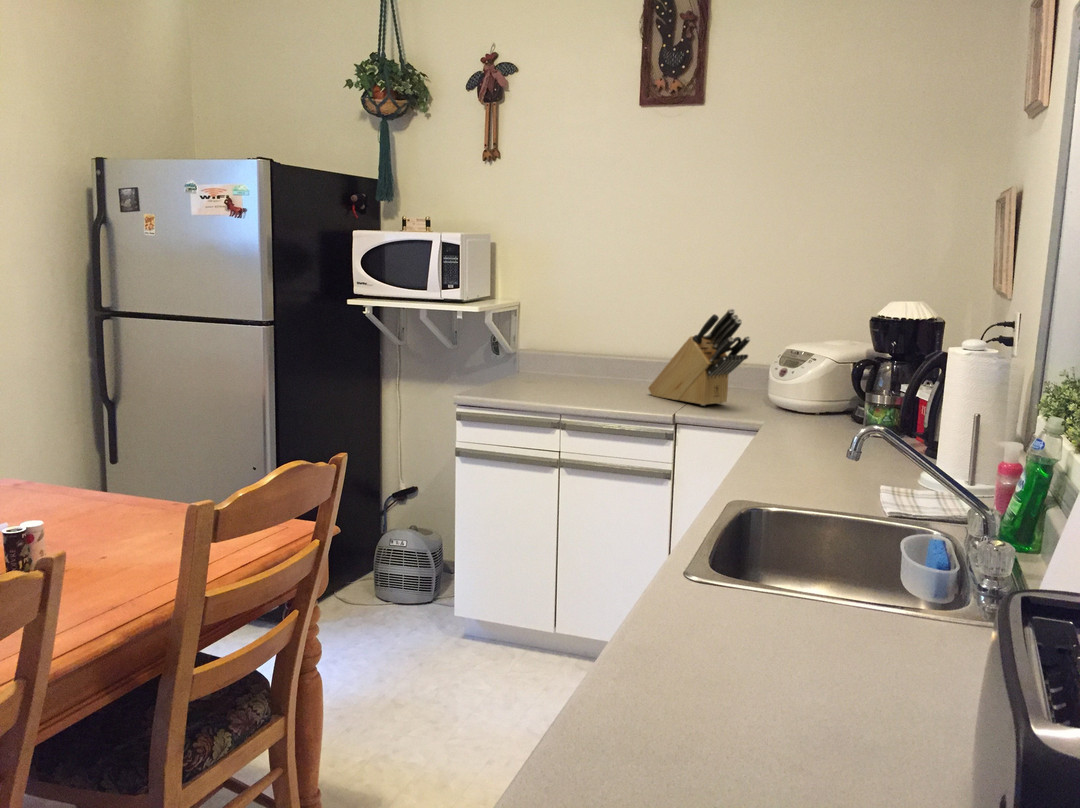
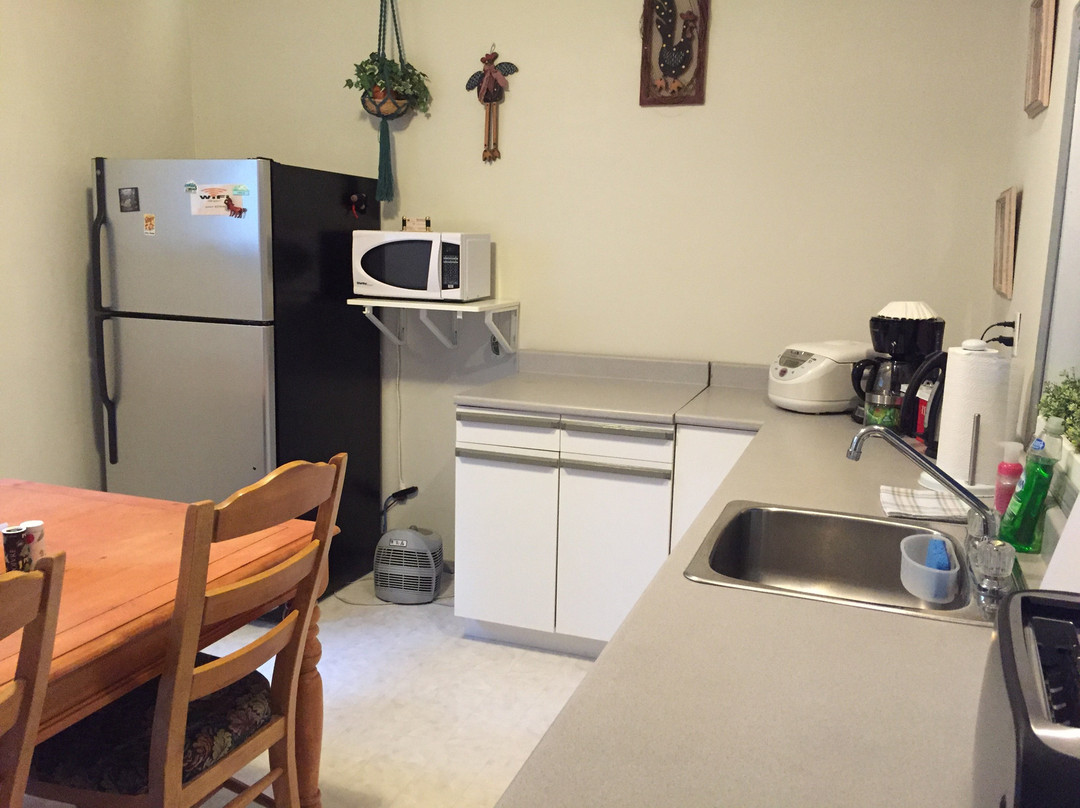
- knife block [647,307,751,407]
